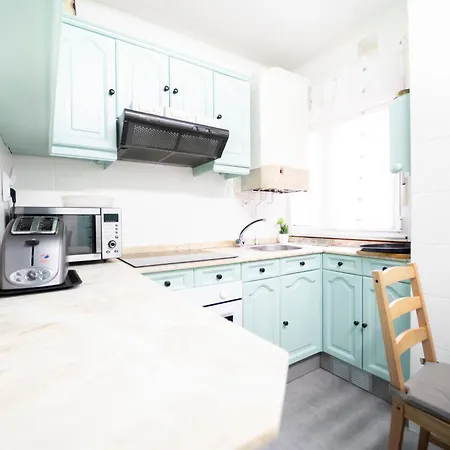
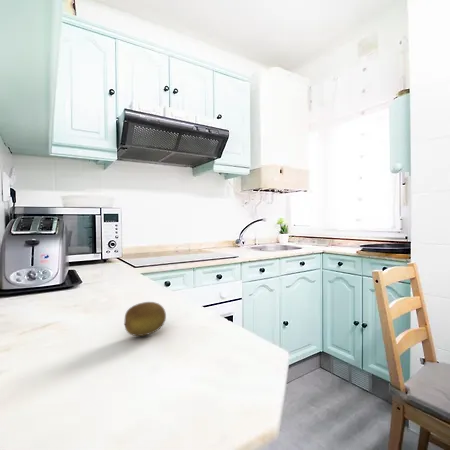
+ fruit [123,301,167,337]
